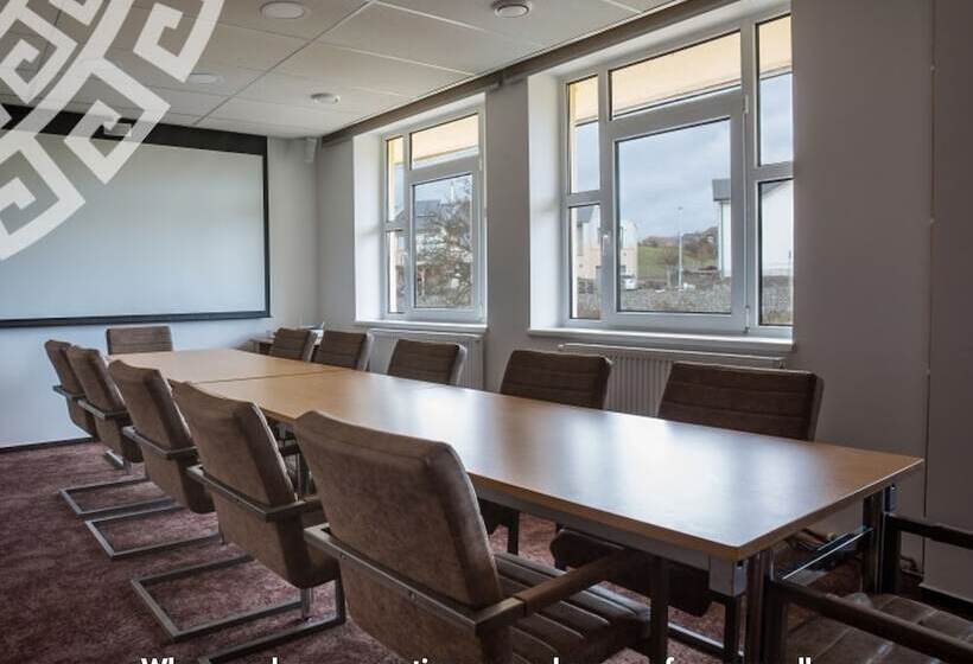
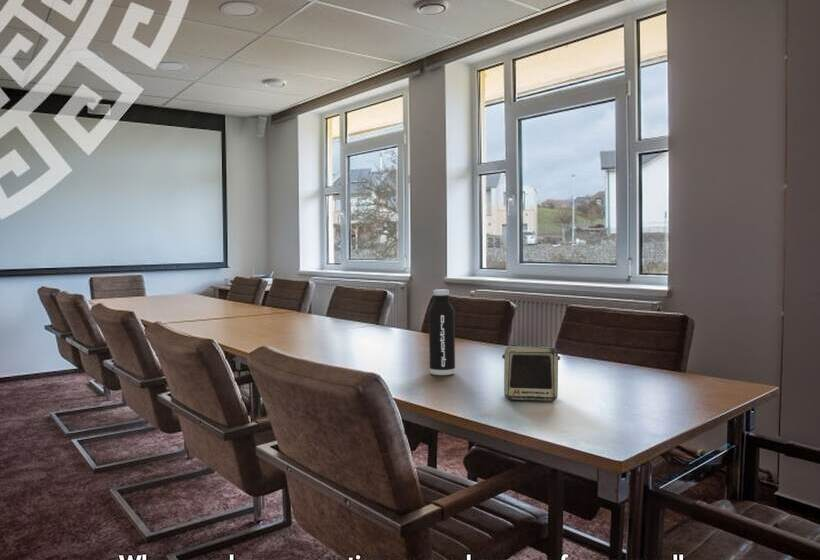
+ speaker [501,345,561,402]
+ water bottle [428,289,456,376]
